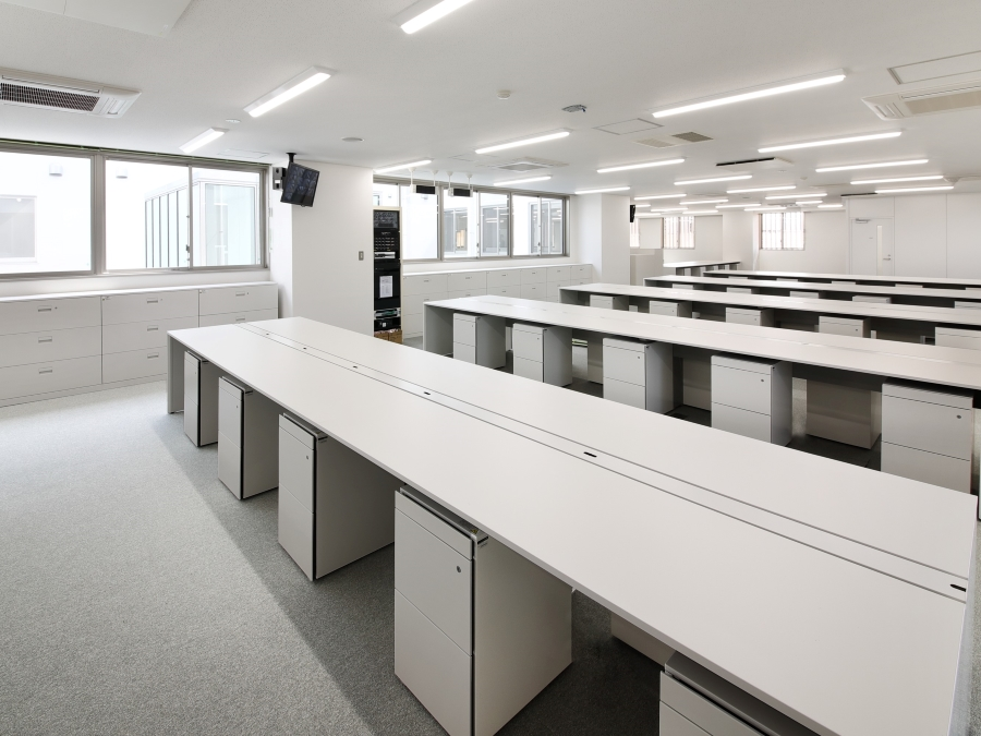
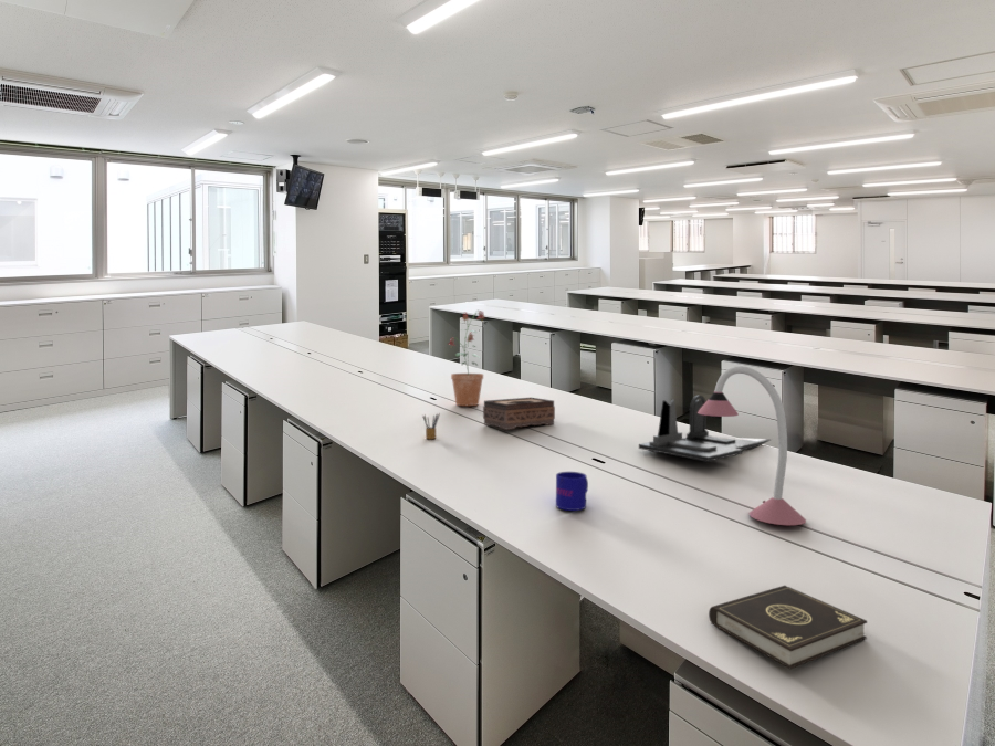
+ potted plant [447,309,488,407]
+ tissue box [482,397,556,431]
+ pencil box [421,412,441,440]
+ desk lamp [698,365,807,526]
+ book [708,585,868,670]
+ desk organizer [638,395,774,463]
+ mug [555,471,589,512]
